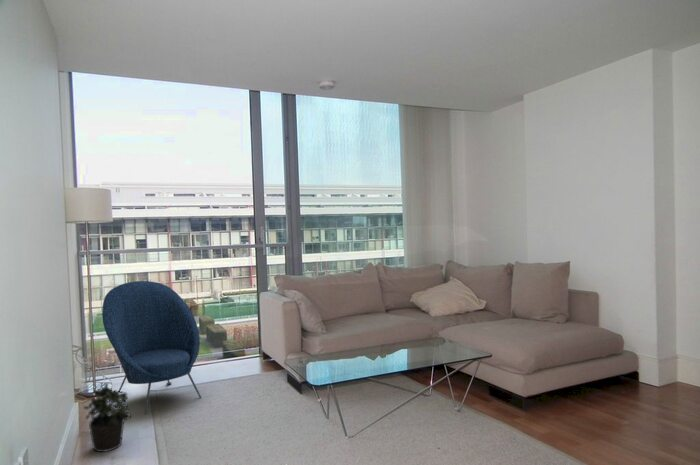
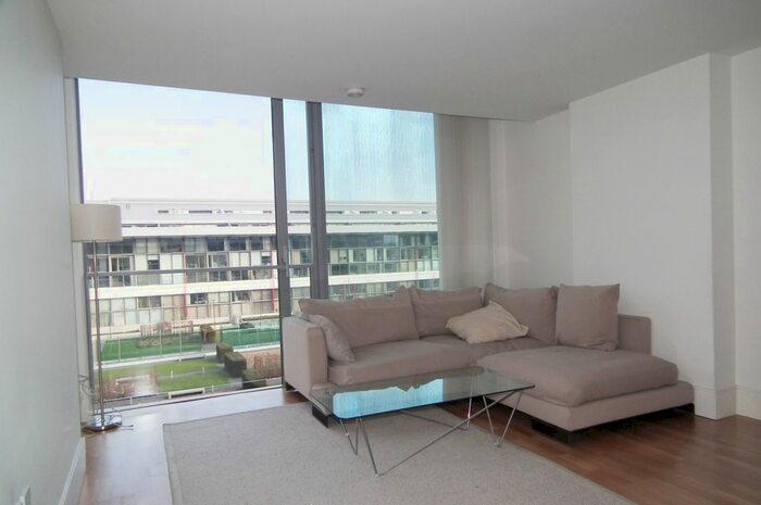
- lounge chair [101,280,202,416]
- potted plant [82,382,132,453]
